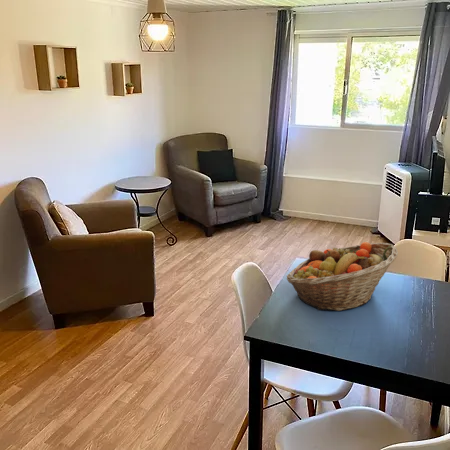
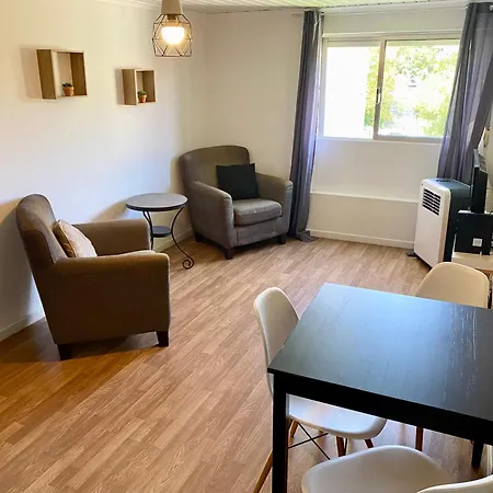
- fruit basket [286,241,399,312]
